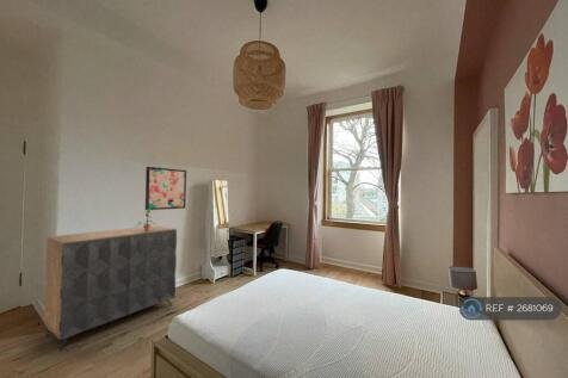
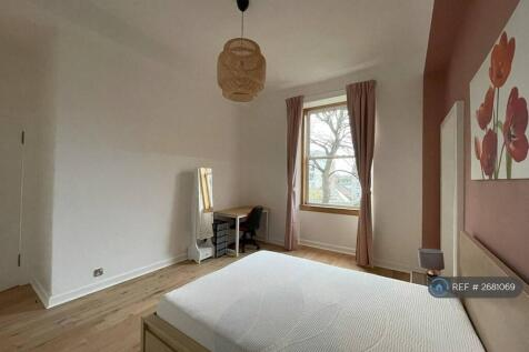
- dresser [43,224,178,352]
- potted plant [134,207,156,231]
- wall art [144,166,187,211]
